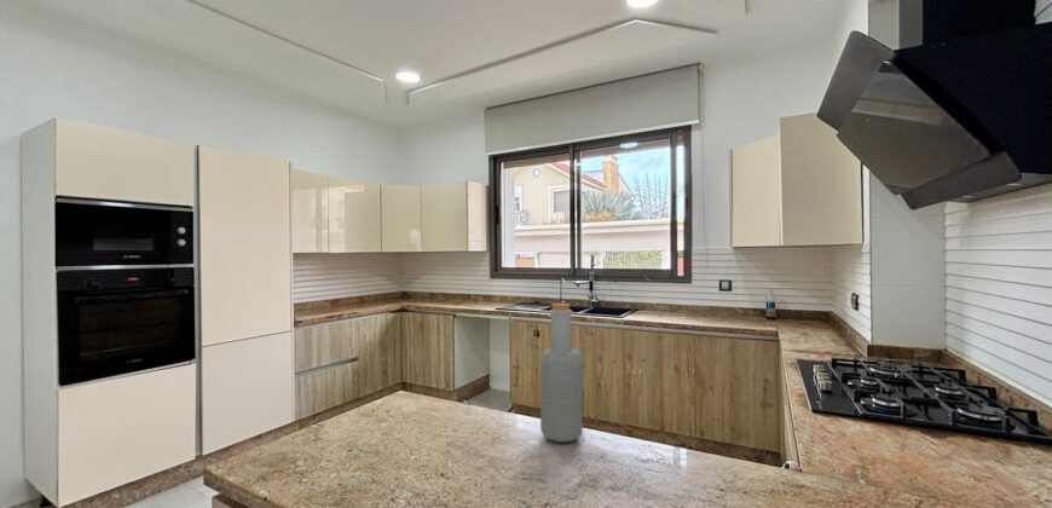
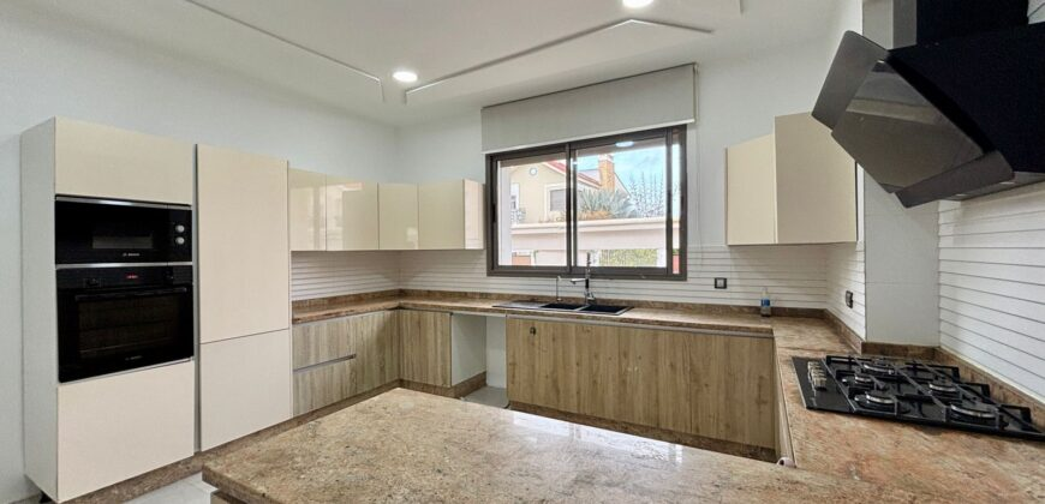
- bottle [539,302,583,444]
